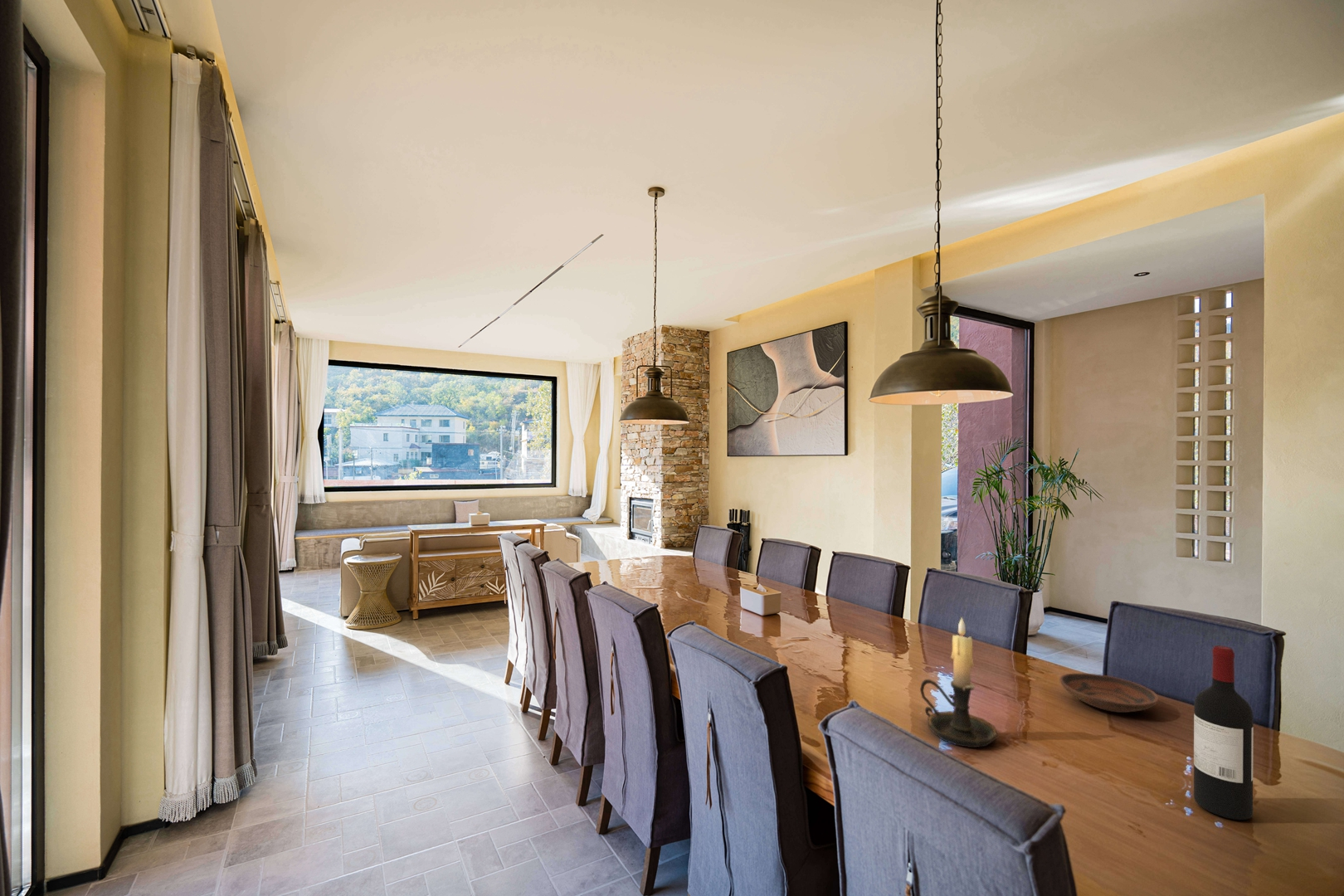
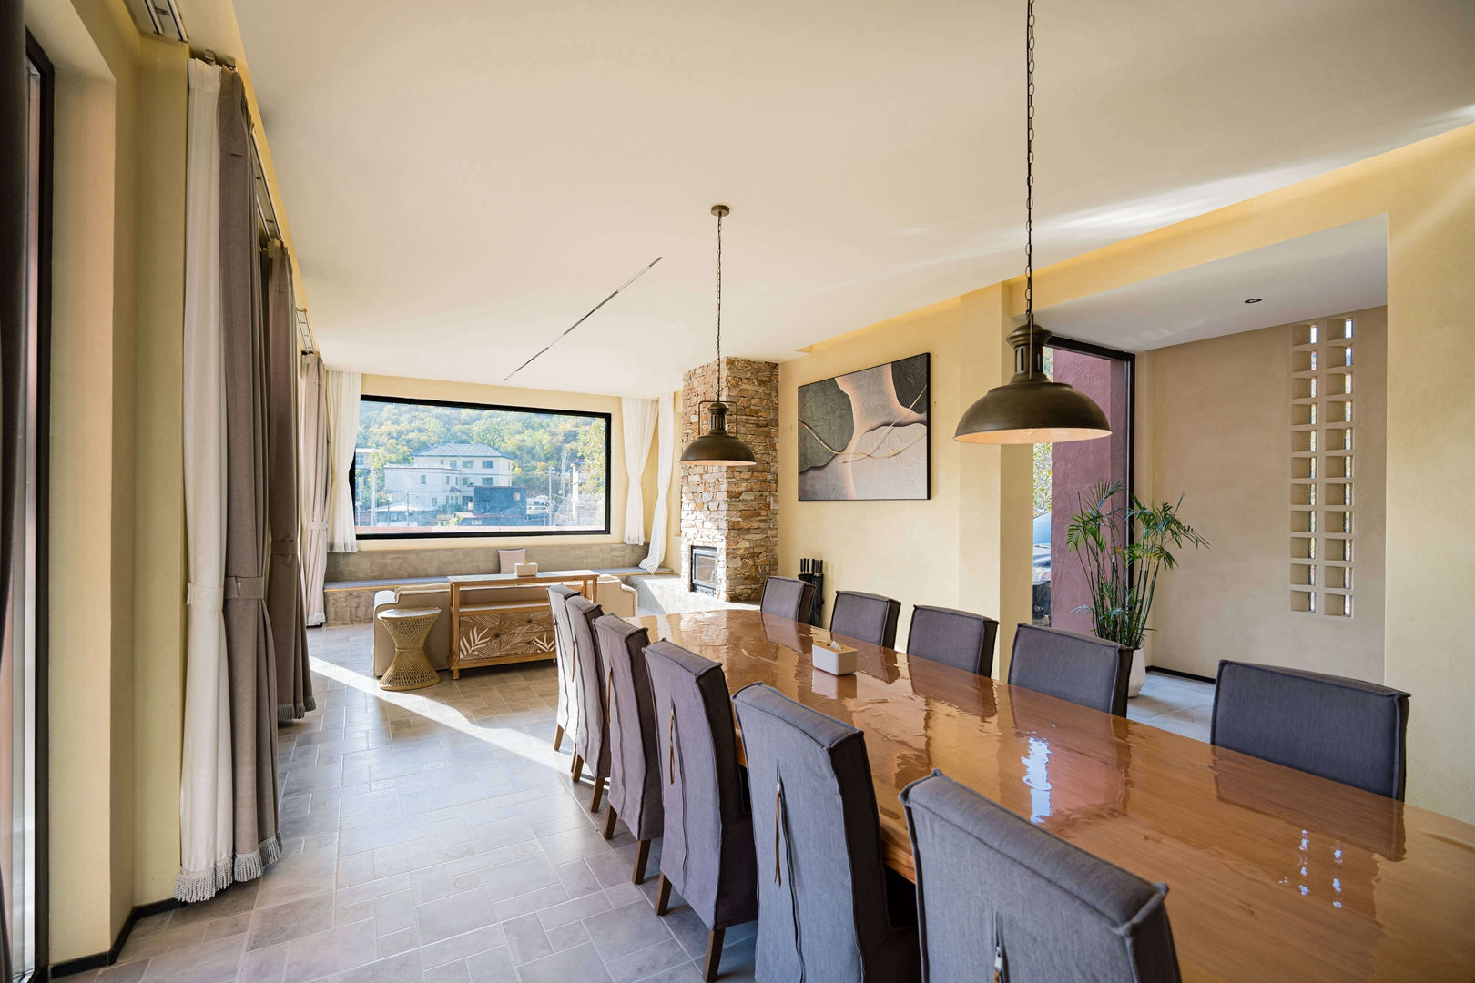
- bowl [1059,672,1160,713]
- wine bottle [1193,645,1254,821]
- candle holder [919,616,998,748]
